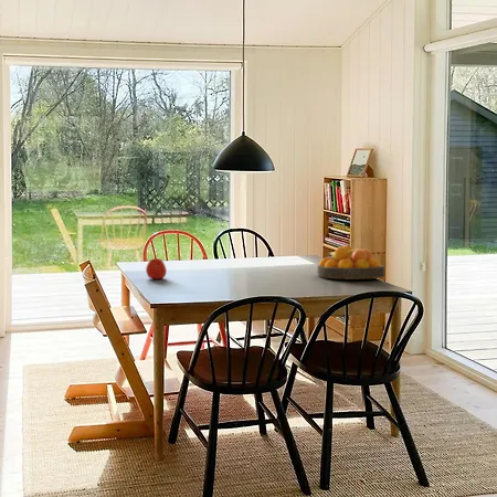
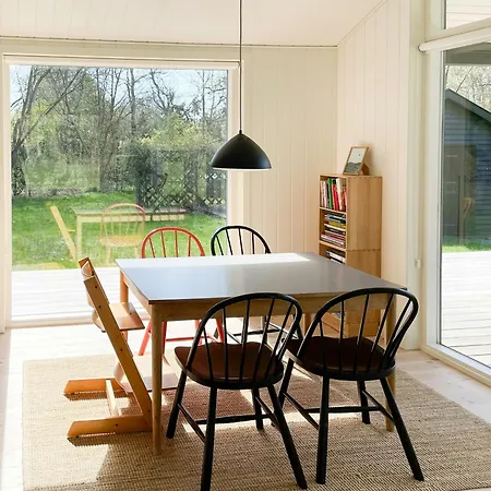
- fruit bowl [316,244,385,281]
- apple [145,257,168,281]
